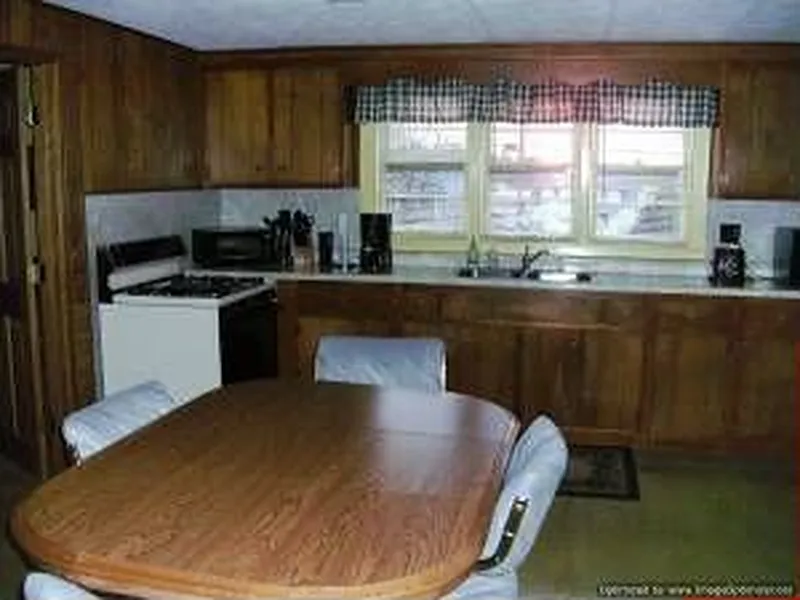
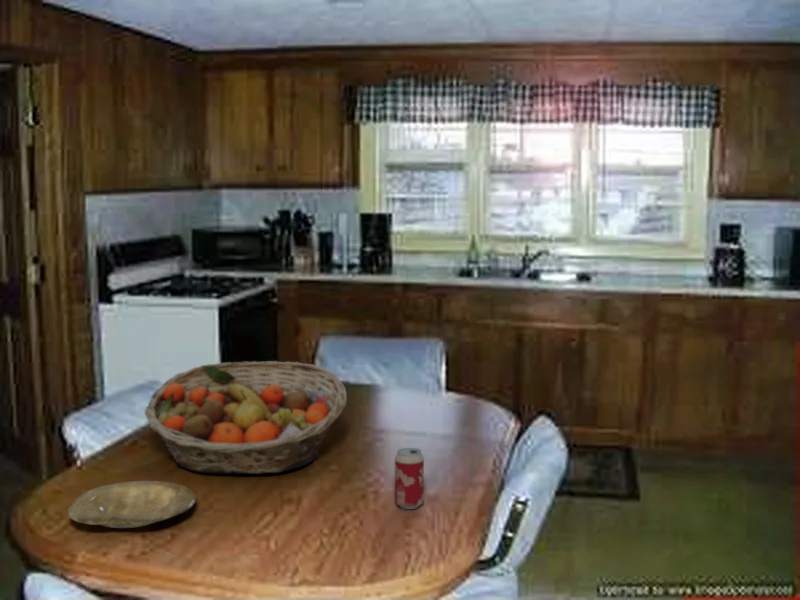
+ beverage can [394,447,425,510]
+ fruit basket [144,360,348,475]
+ plate [67,480,197,529]
